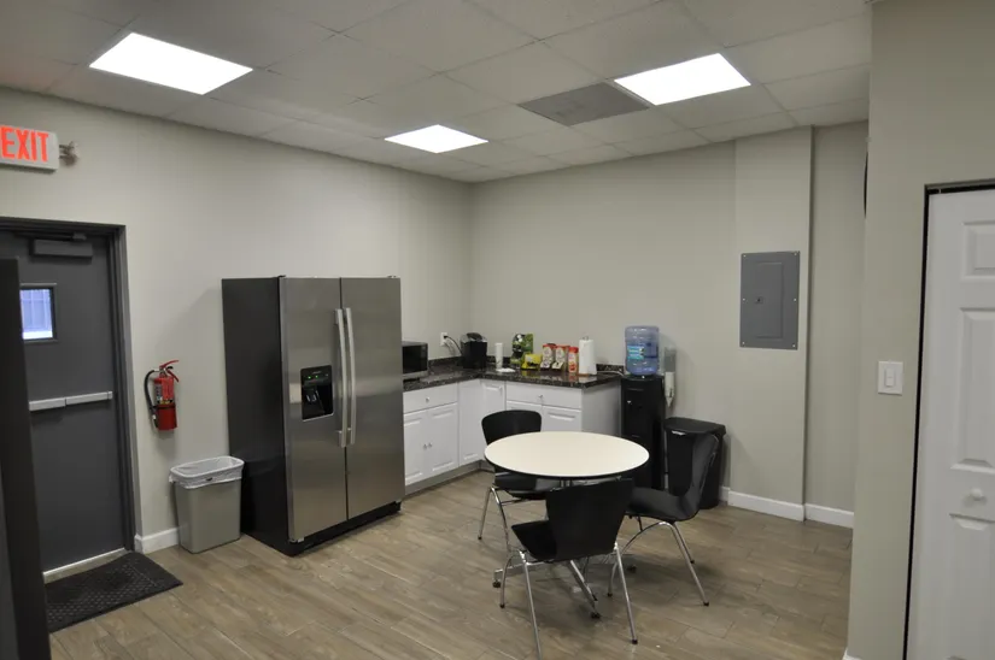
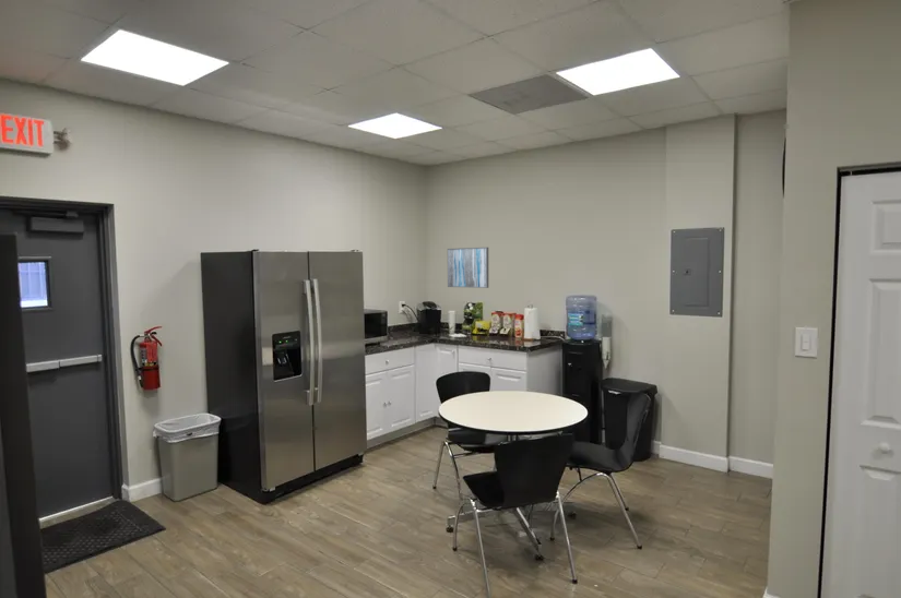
+ wall art [447,247,489,289]
